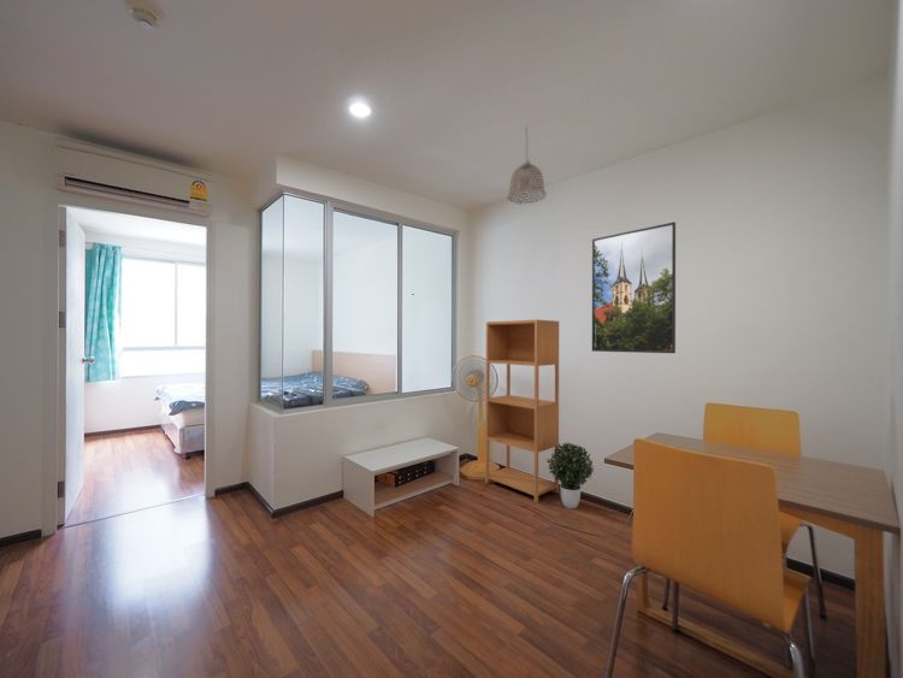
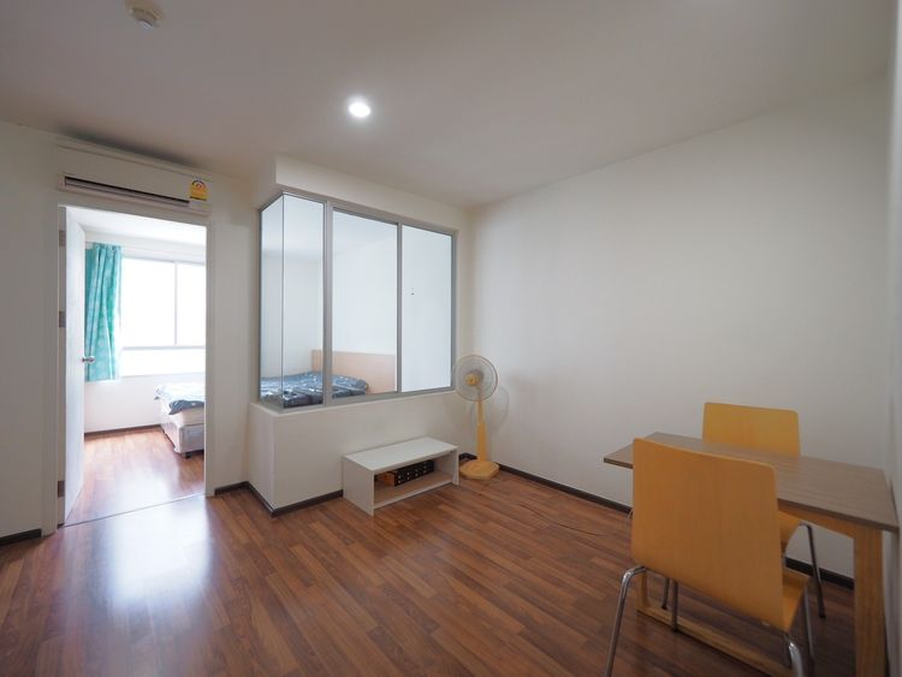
- potted plant [545,442,595,509]
- pendant lamp [506,125,548,205]
- bookcase [484,319,560,503]
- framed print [591,220,677,354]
